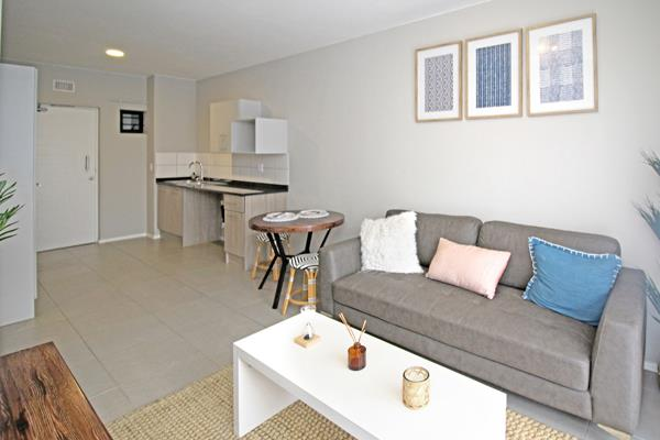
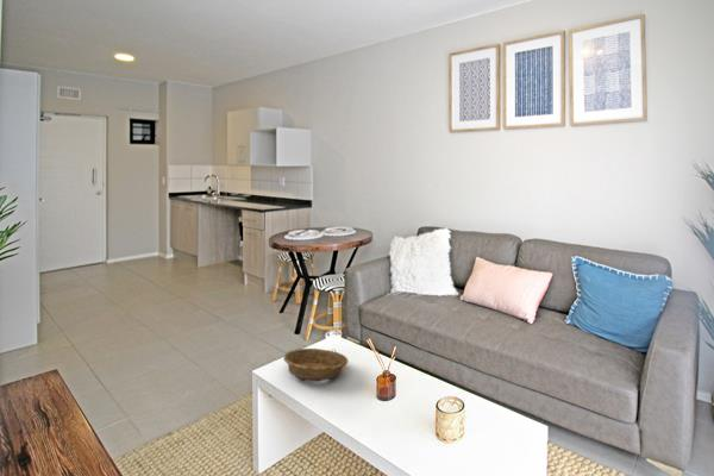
+ decorative bowl [282,347,349,383]
